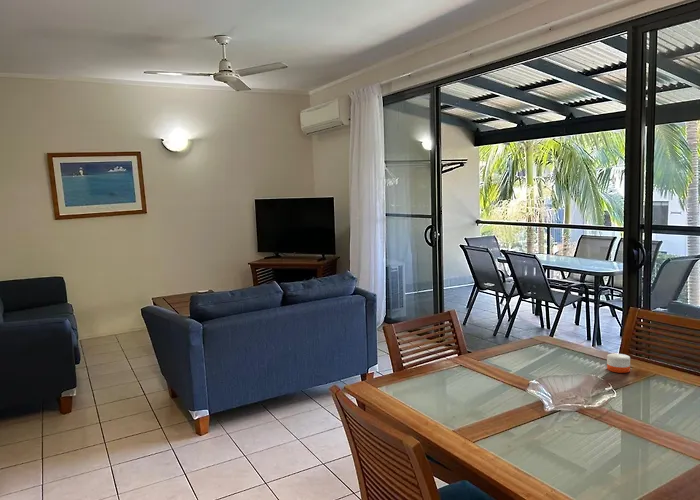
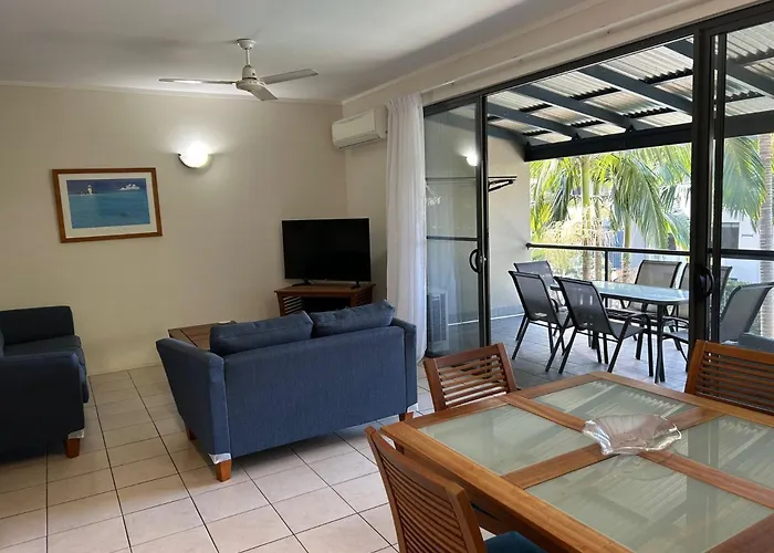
- candle [606,353,631,374]
